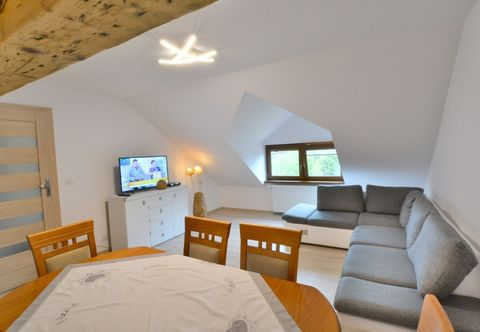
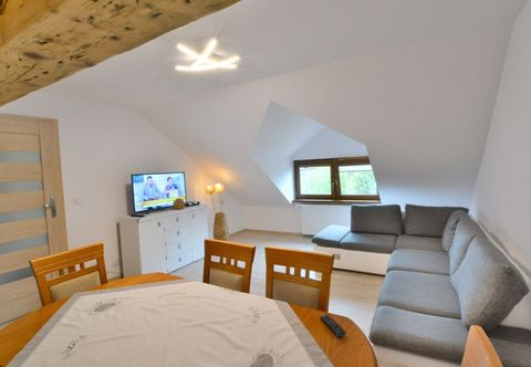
+ remote control [319,314,347,338]
